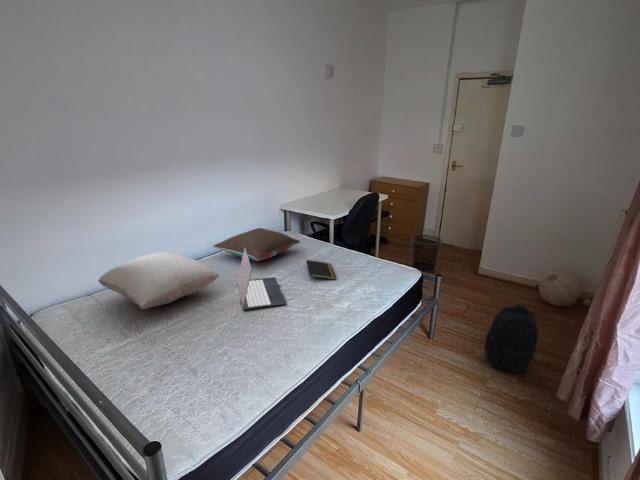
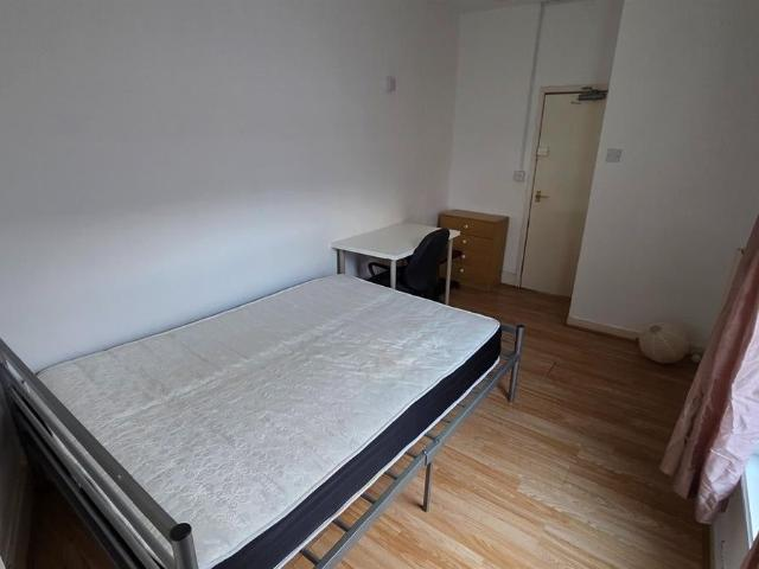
- backpack [484,303,540,375]
- notepad [305,259,337,282]
- pillow [97,251,220,310]
- pillow [212,227,301,262]
- laptop [237,247,287,311]
- waste bin [410,234,443,274]
